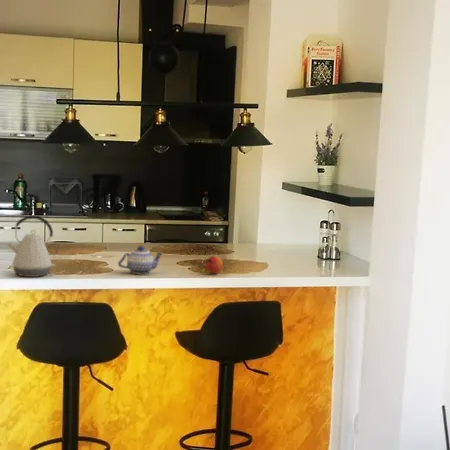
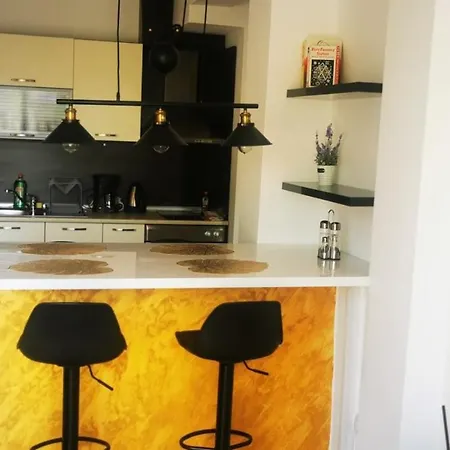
- kettle [6,214,56,278]
- teapot [117,245,164,275]
- fruit [204,255,224,275]
